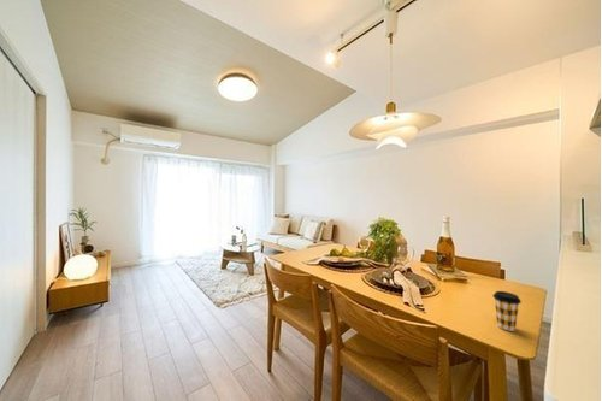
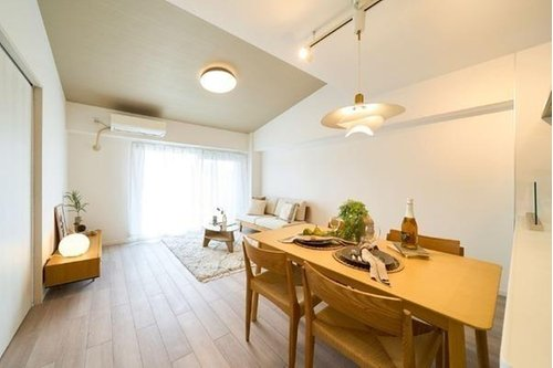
- coffee cup [492,290,523,332]
